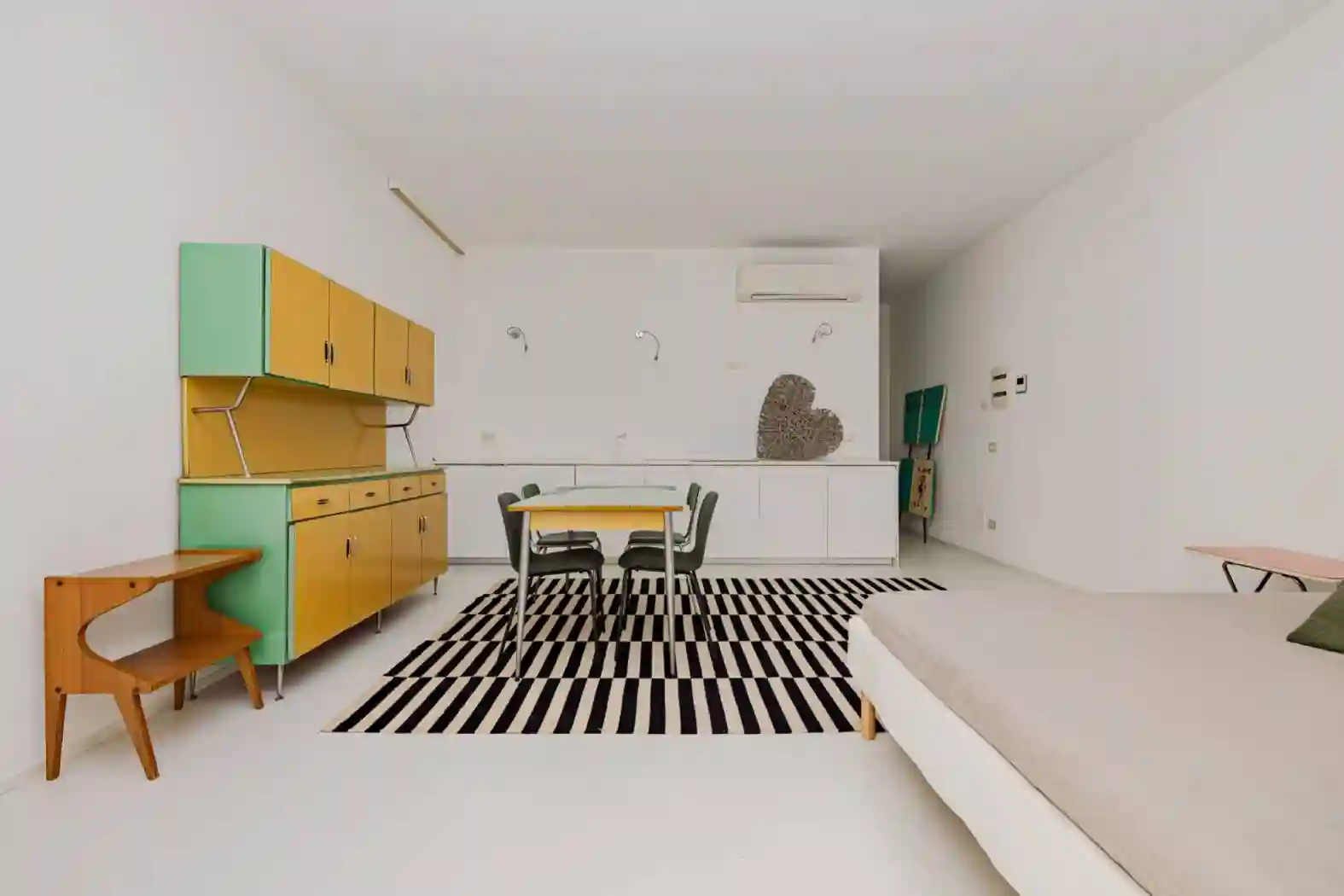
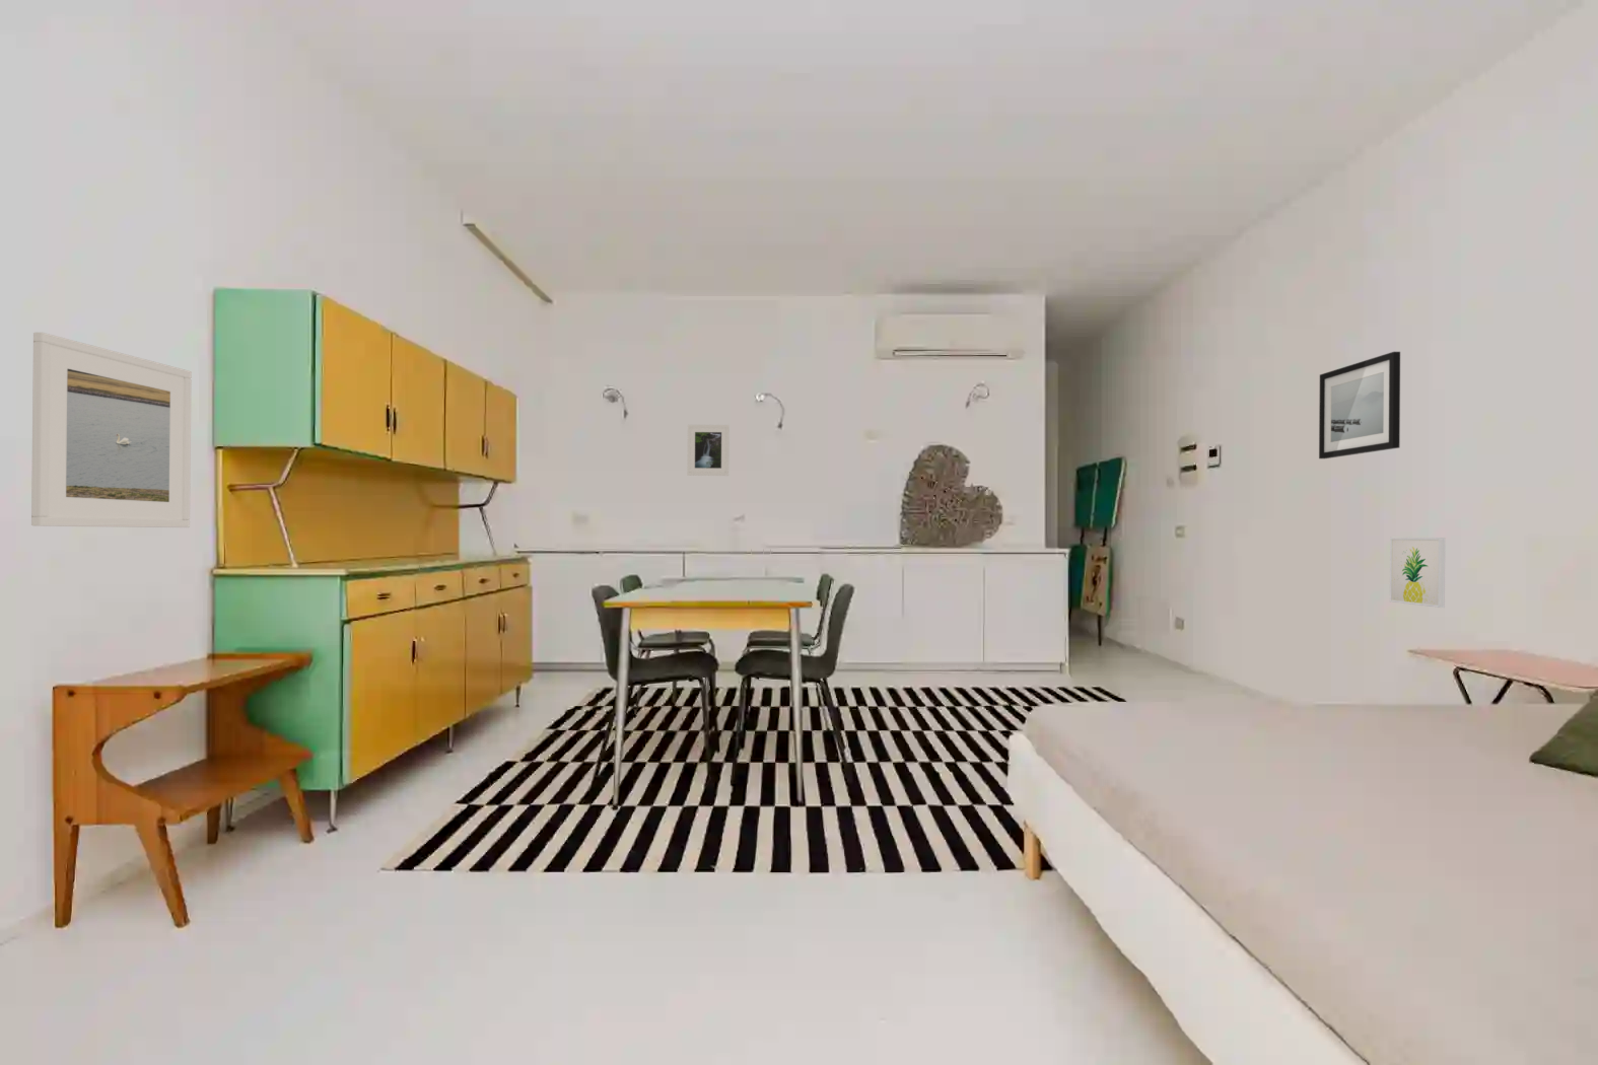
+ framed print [686,424,730,477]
+ wall art [1317,351,1401,460]
+ wall art [1389,536,1446,609]
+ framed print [31,332,193,529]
